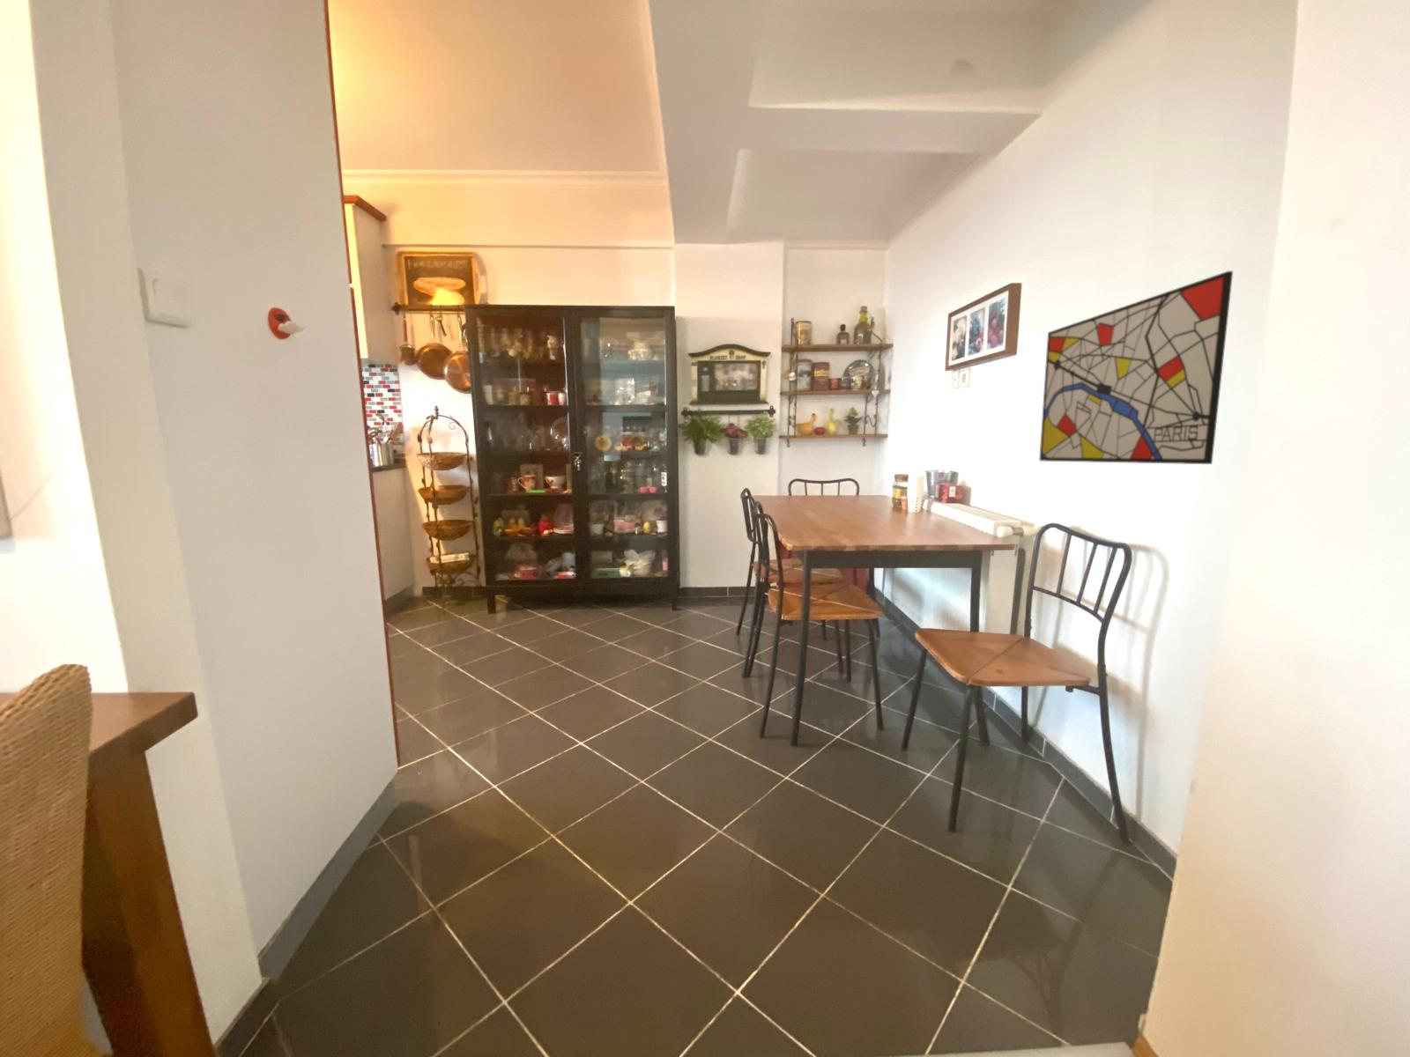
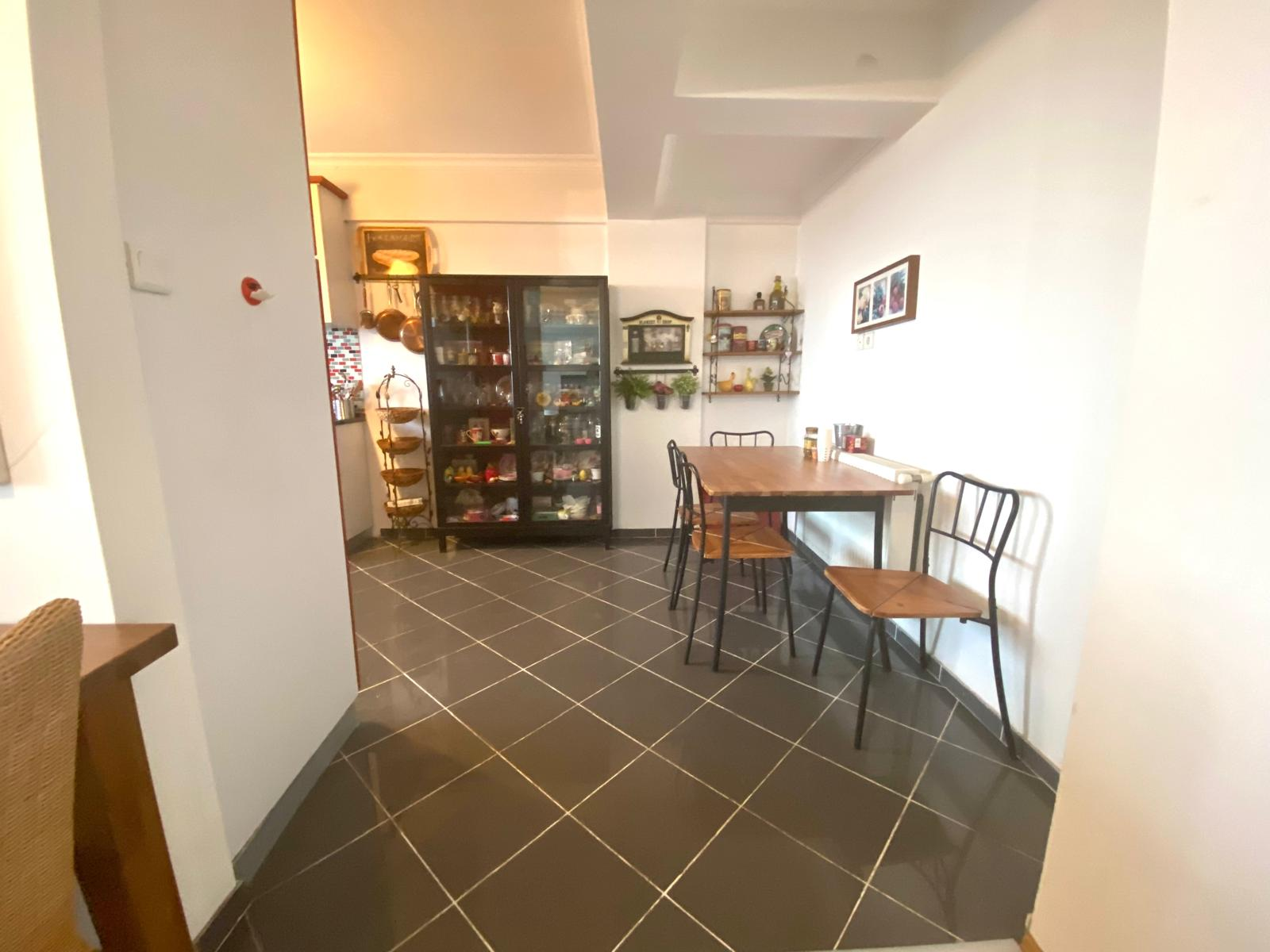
- wall art [1038,271,1233,465]
